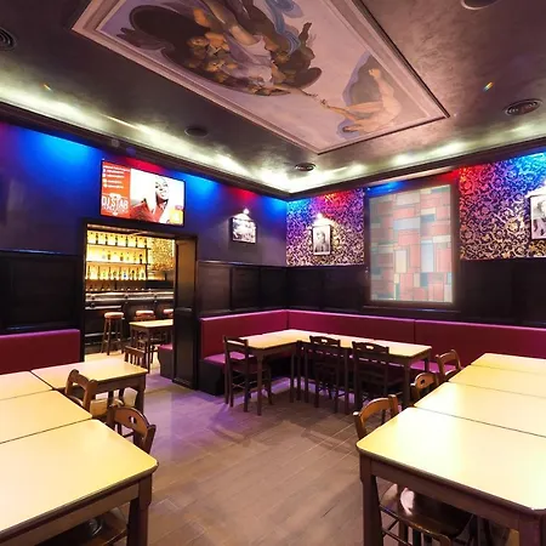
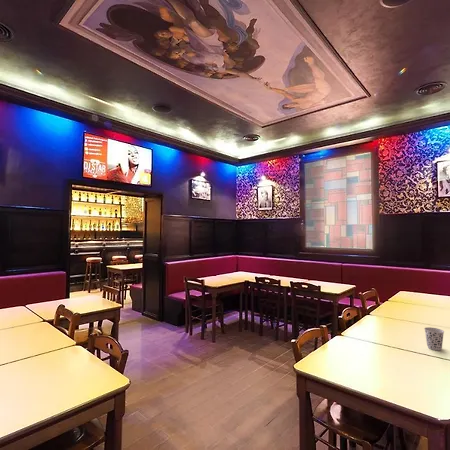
+ cup [423,326,445,351]
